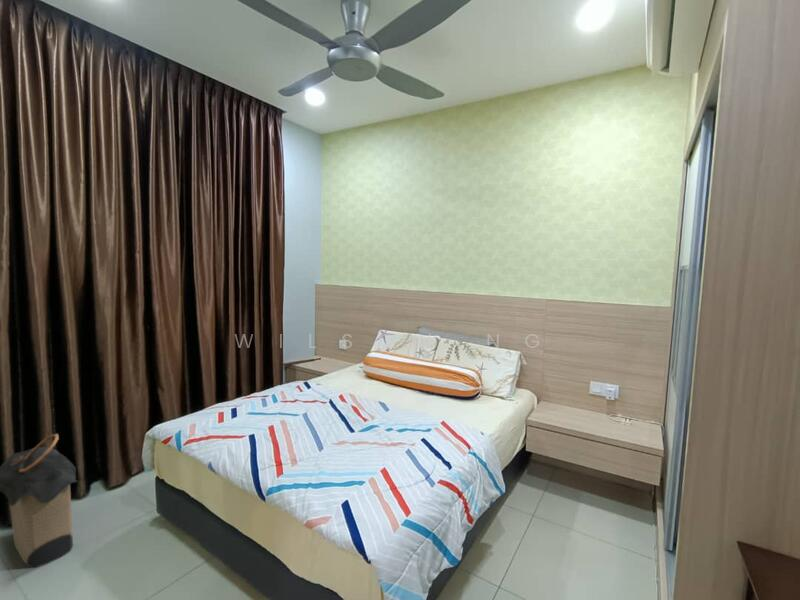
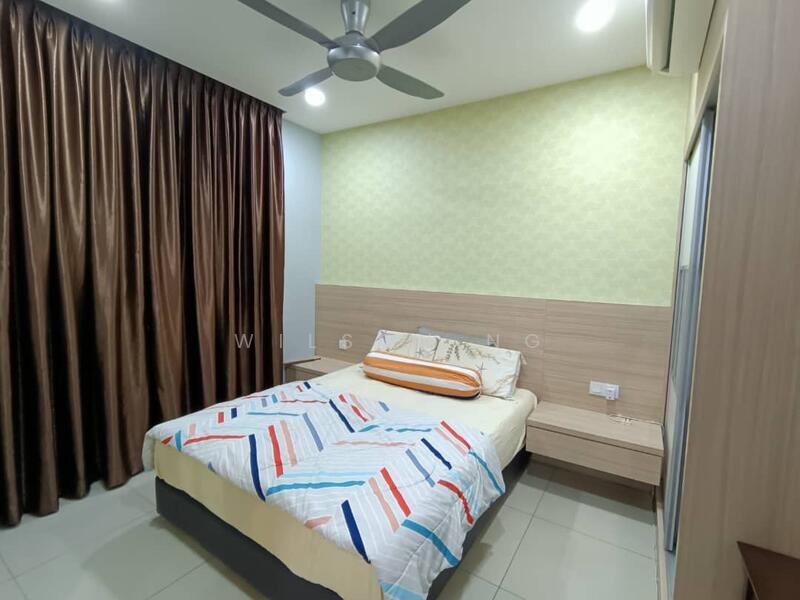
- laundry hamper [0,433,78,568]
